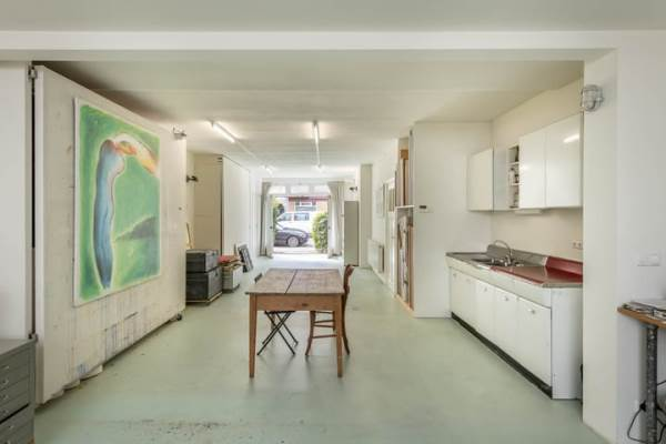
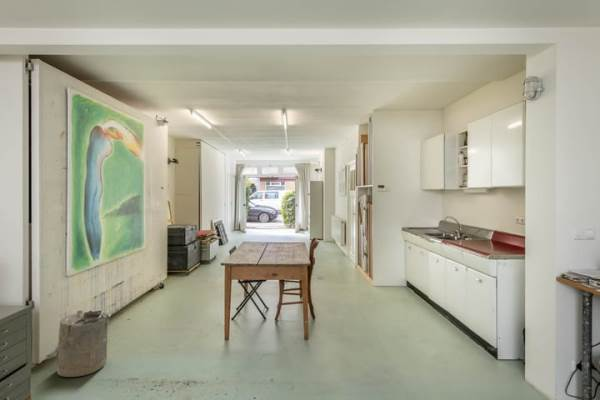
+ laundry hamper [55,309,112,378]
